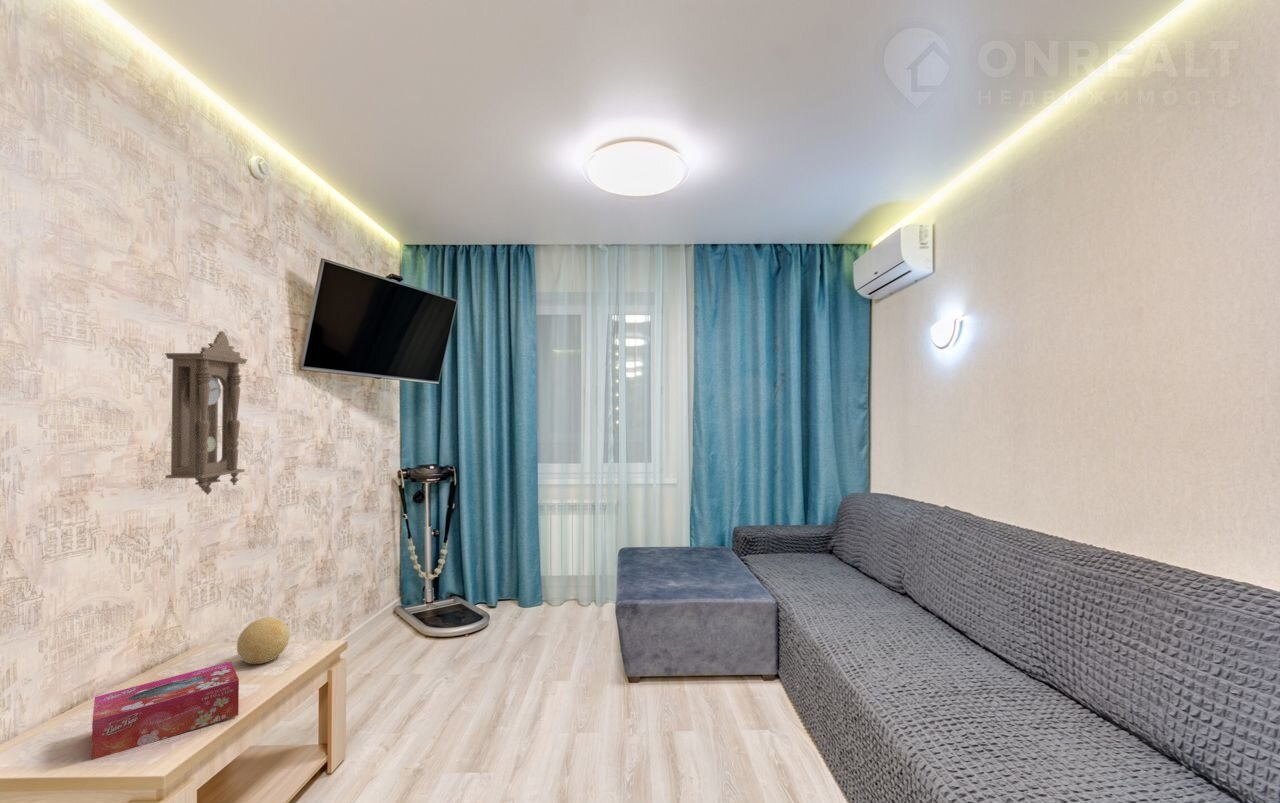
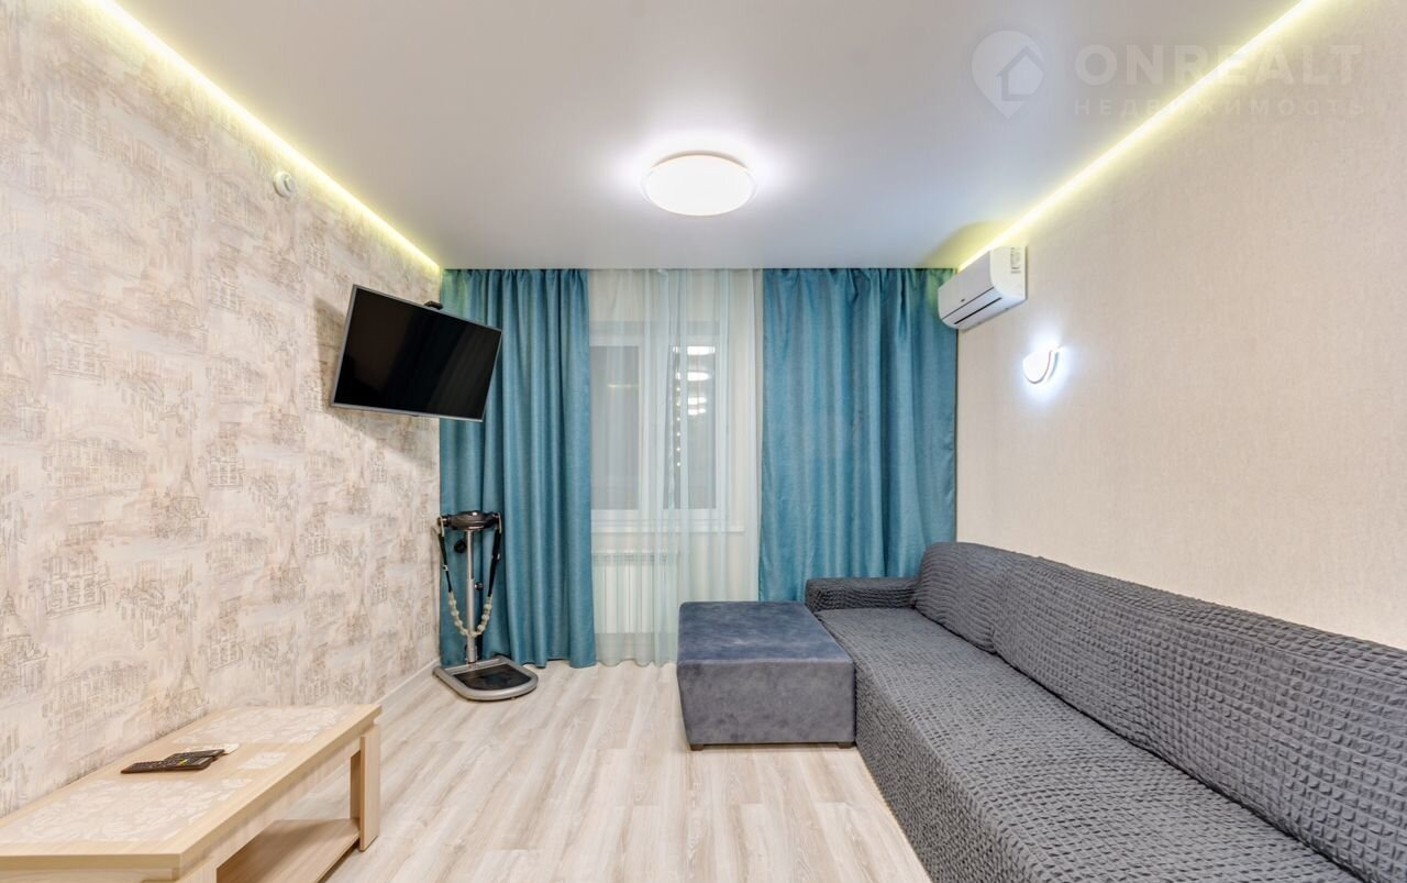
- tissue box [91,661,240,761]
- pendulum clock [164,330,249,496]
- decorative ball [236,616,291,665]
